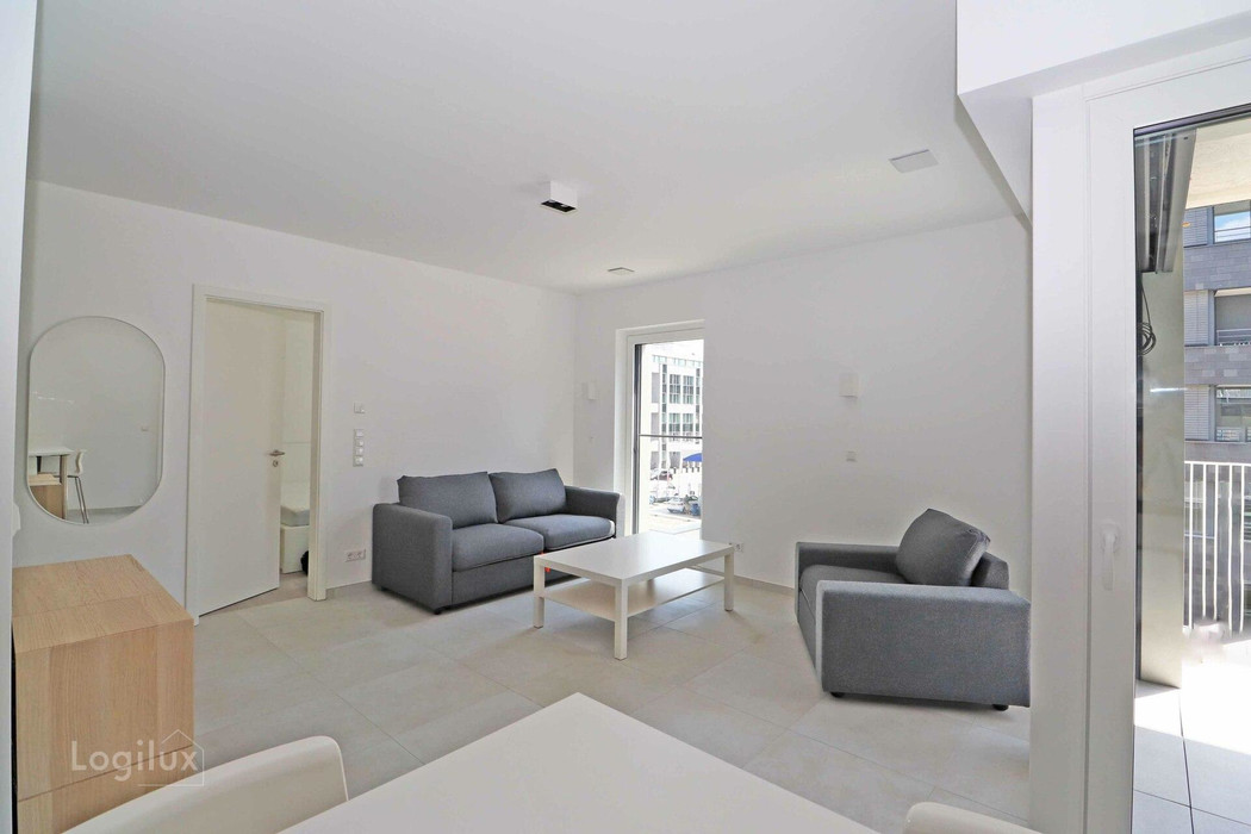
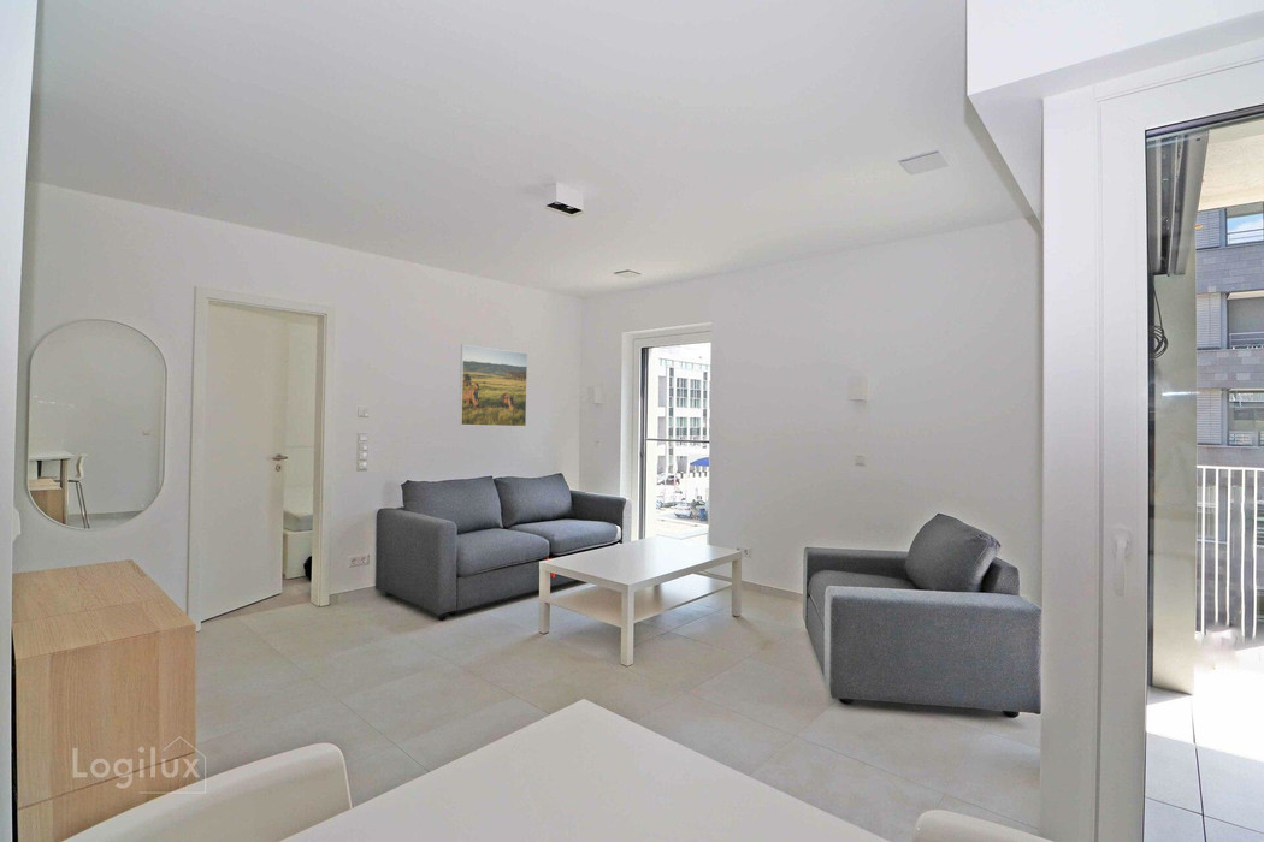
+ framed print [459,344,528,428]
